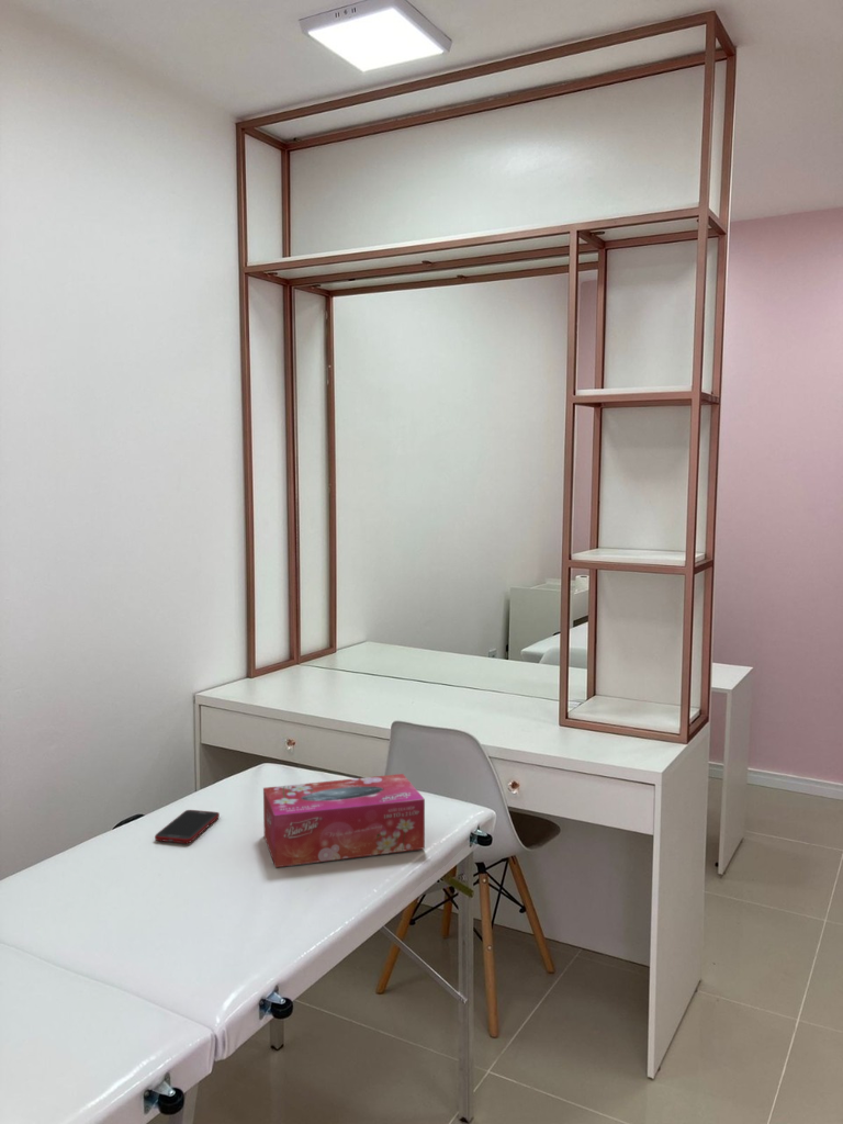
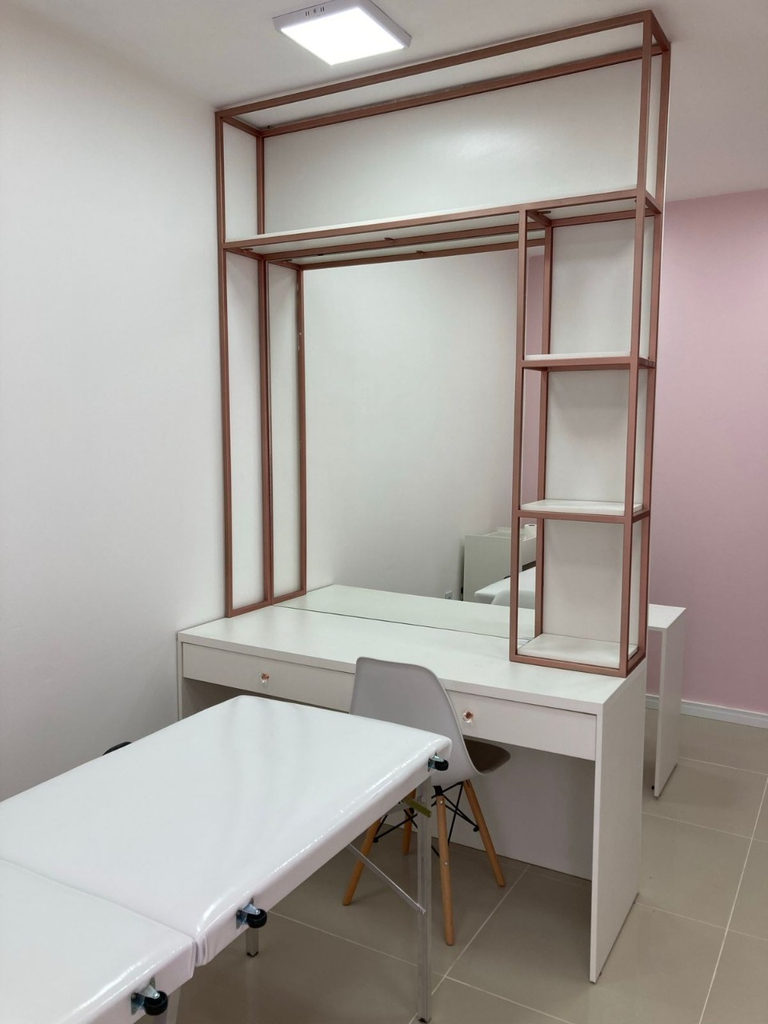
- cell phone [154,809,221,844]
- tissue box [262,773,426,868]
